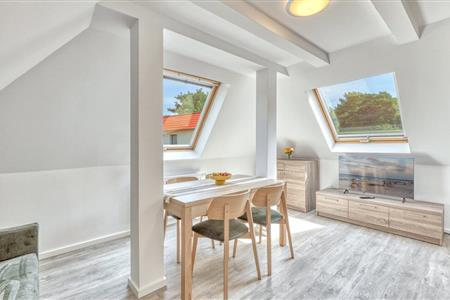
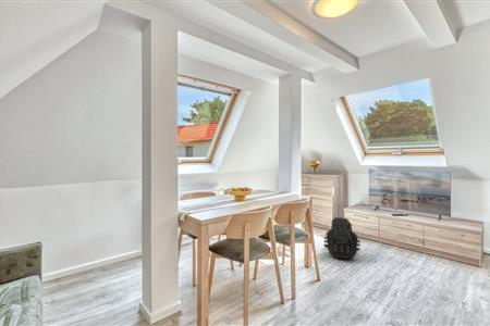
+ backpack [322,216,362,260]
